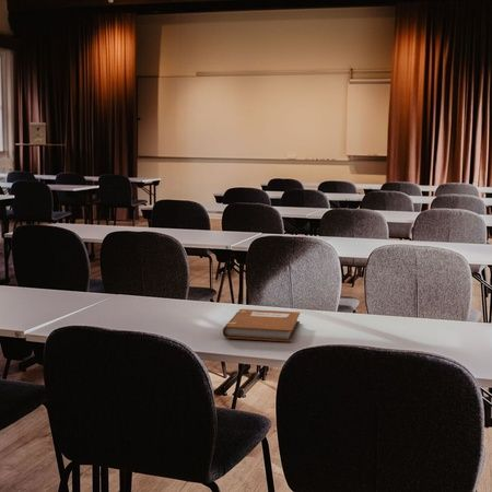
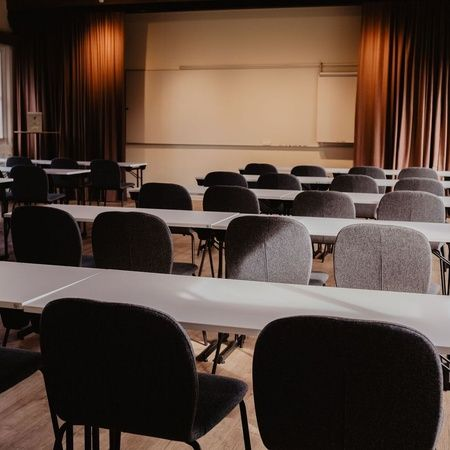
- notebook [222,308,301,343]
